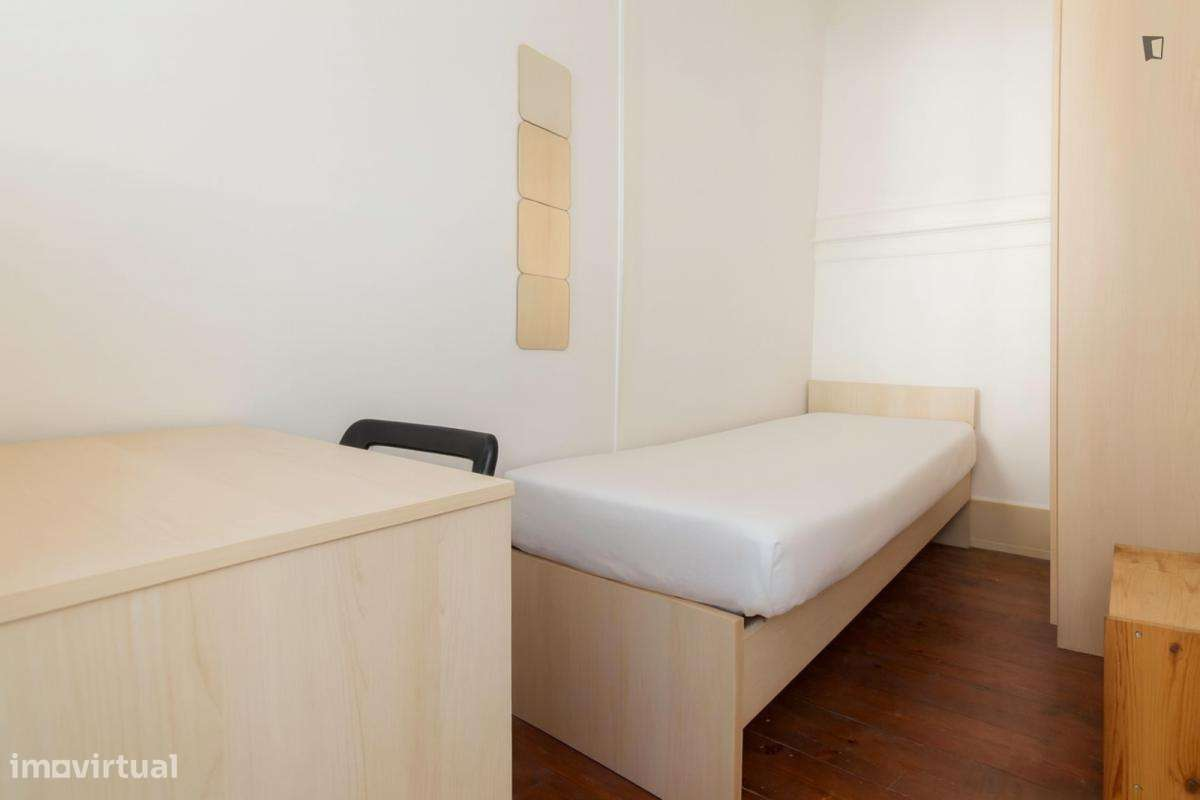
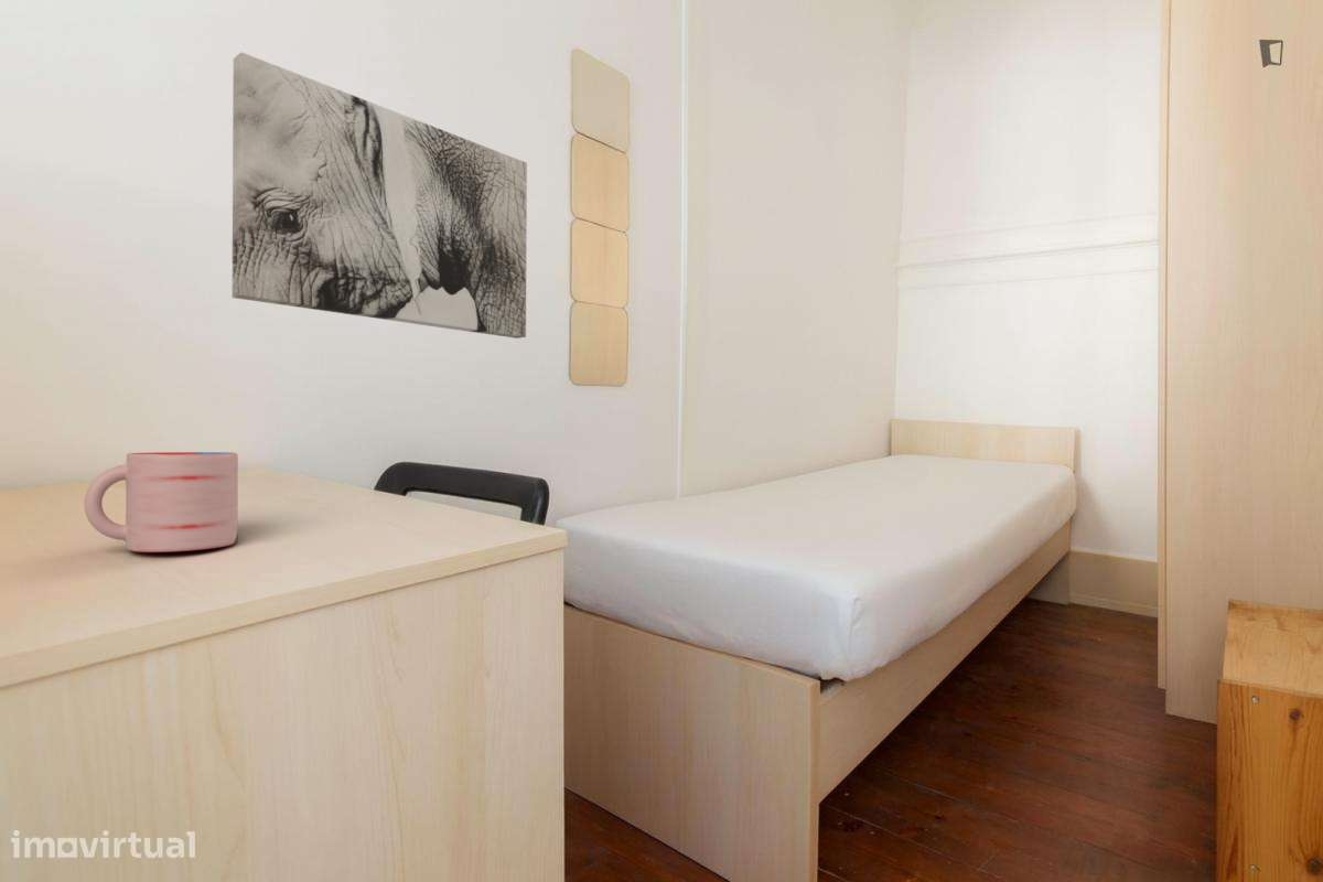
+ wall art [232,52,528,340]
+ mug [83,451,239,553]
